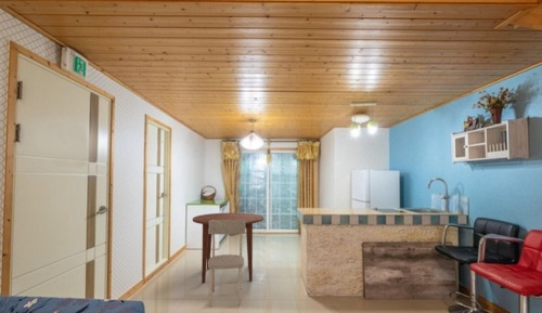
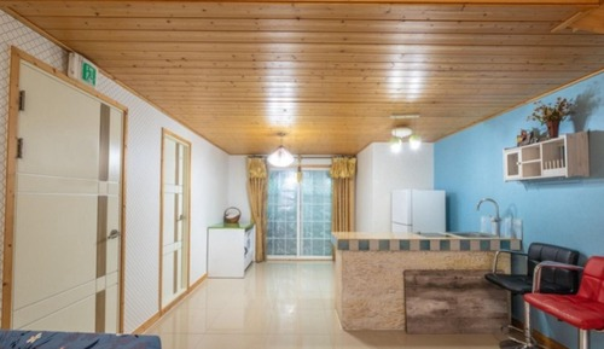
- dining chair [208,220,246,308]
- dining table [192,212,264,284]
